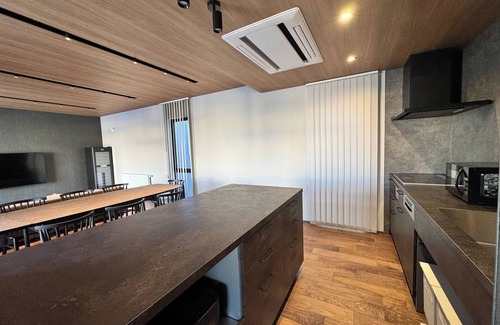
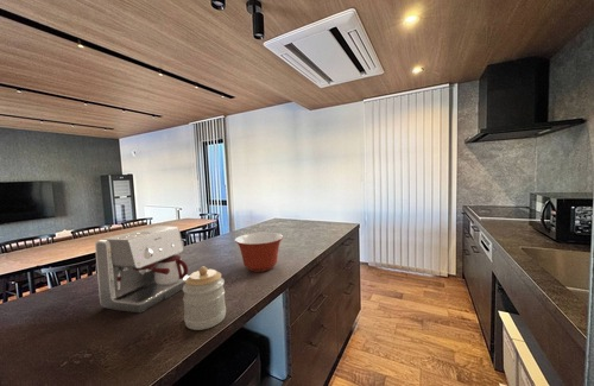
+ jar [182,266,227,331]
+ coffee maker [94,224,190,314]
+ mixing bowl [234,232,284,273]
